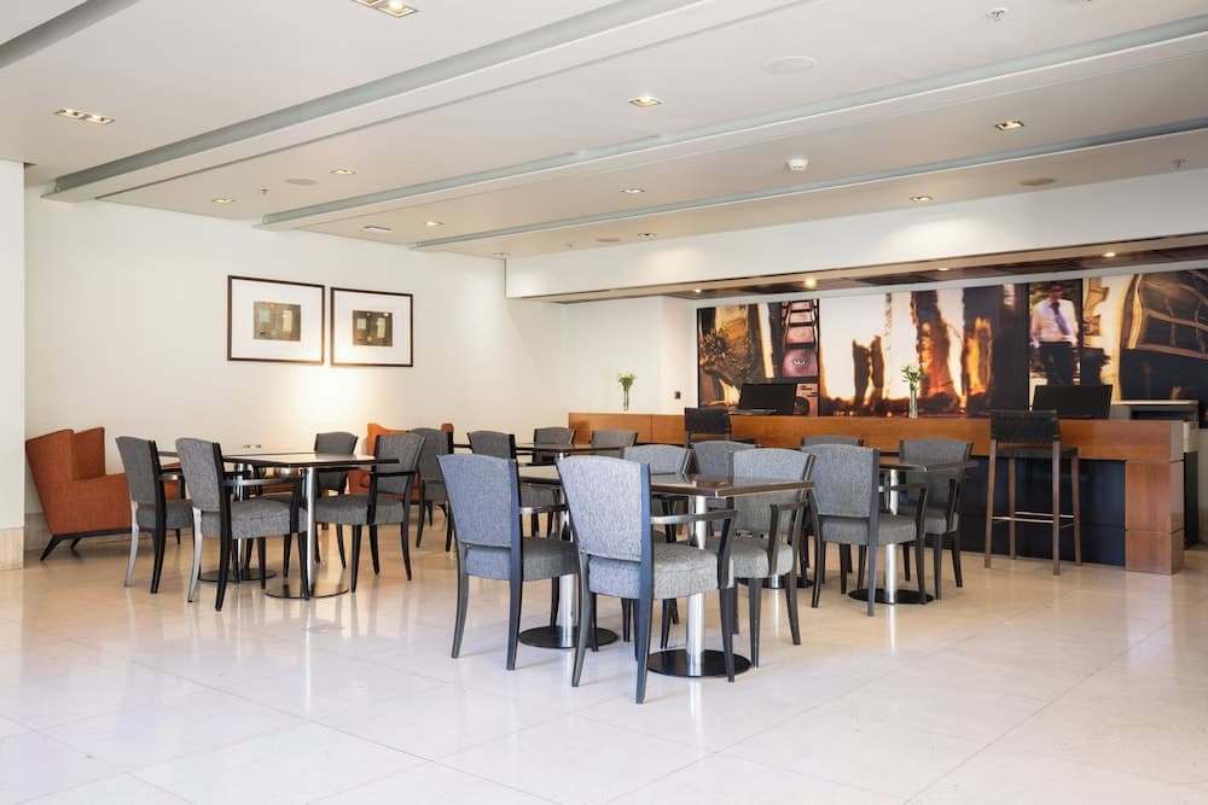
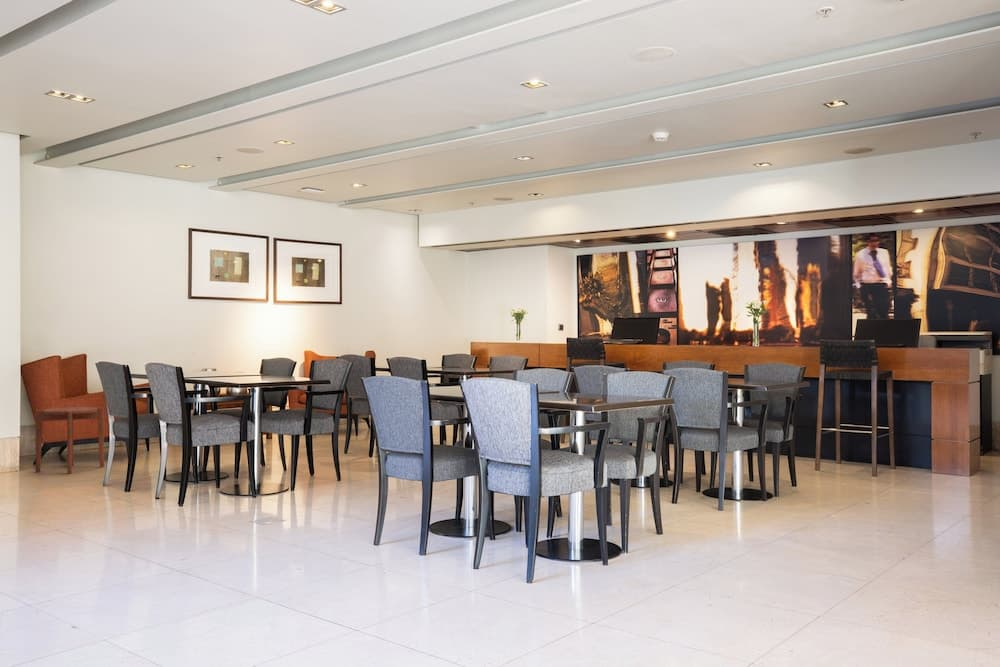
+ side table [35,406,105,475]
